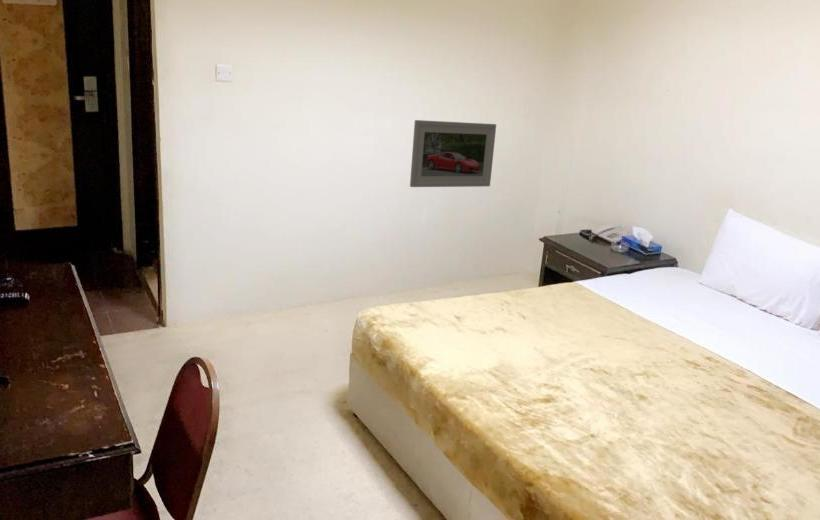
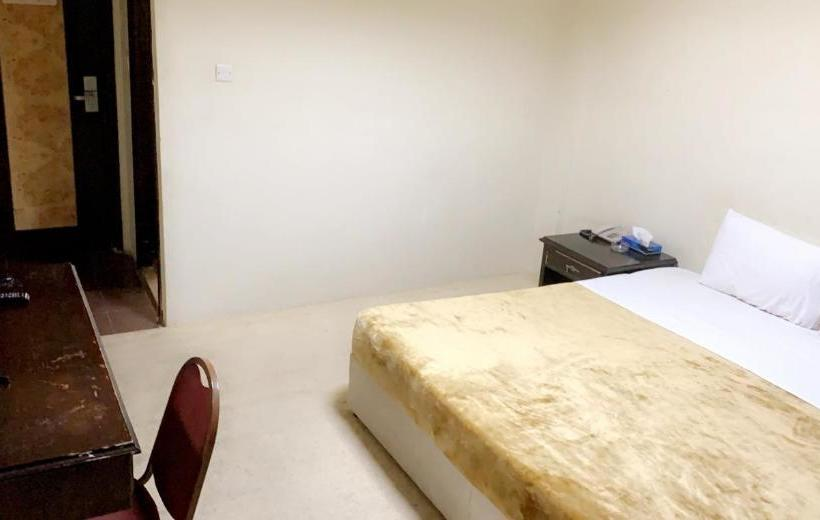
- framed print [409,119,497,188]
